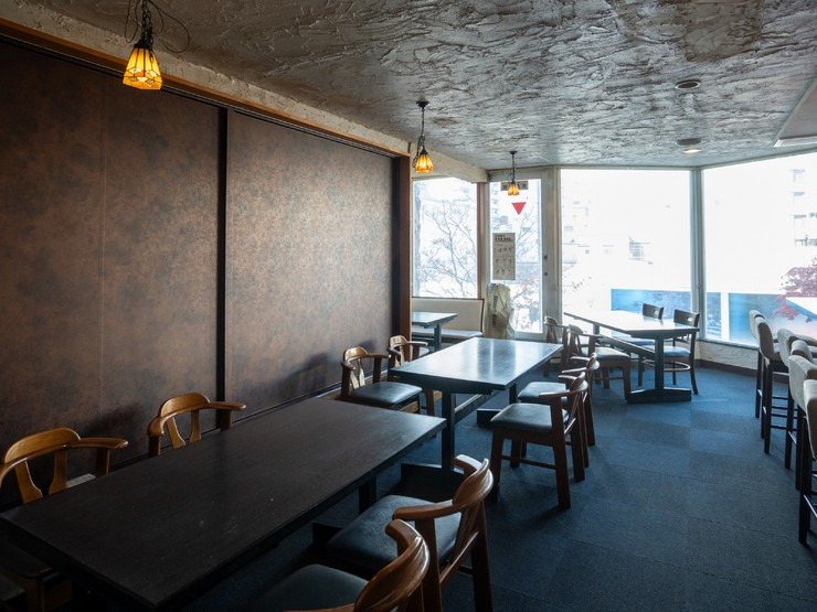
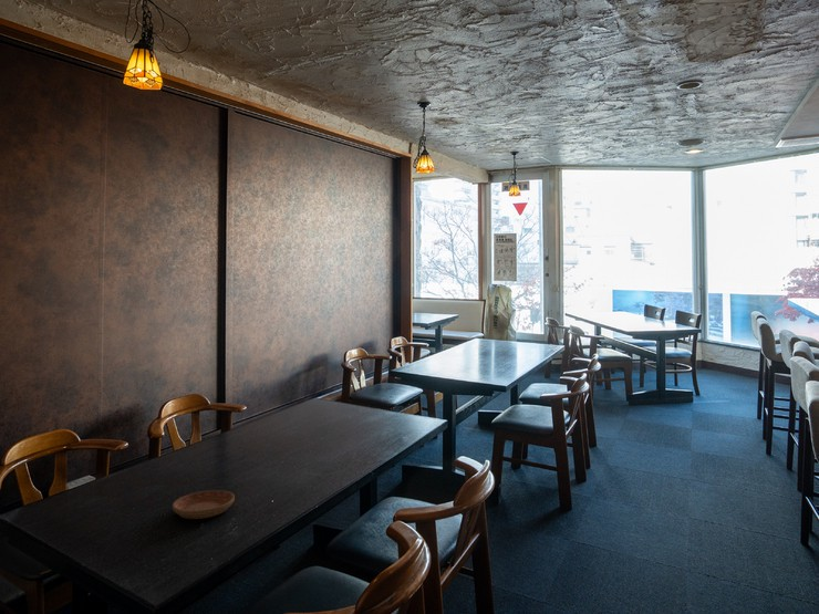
+ saucer [172,489,236,520]
